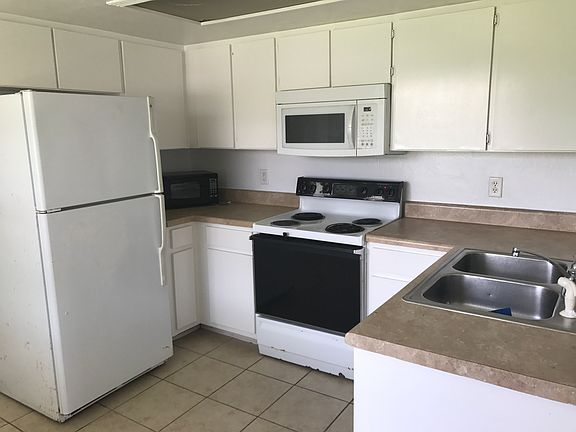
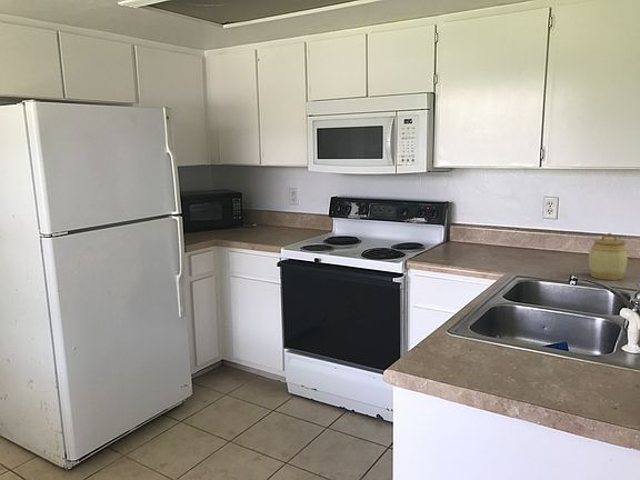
+ jar [588,232,629,281]
